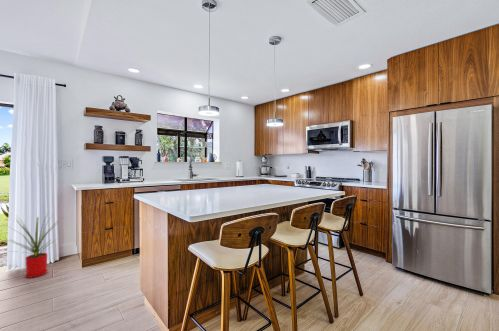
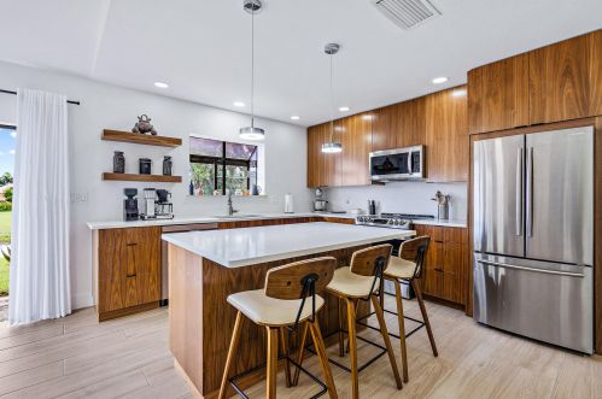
- house plant [5,211,65,279]
